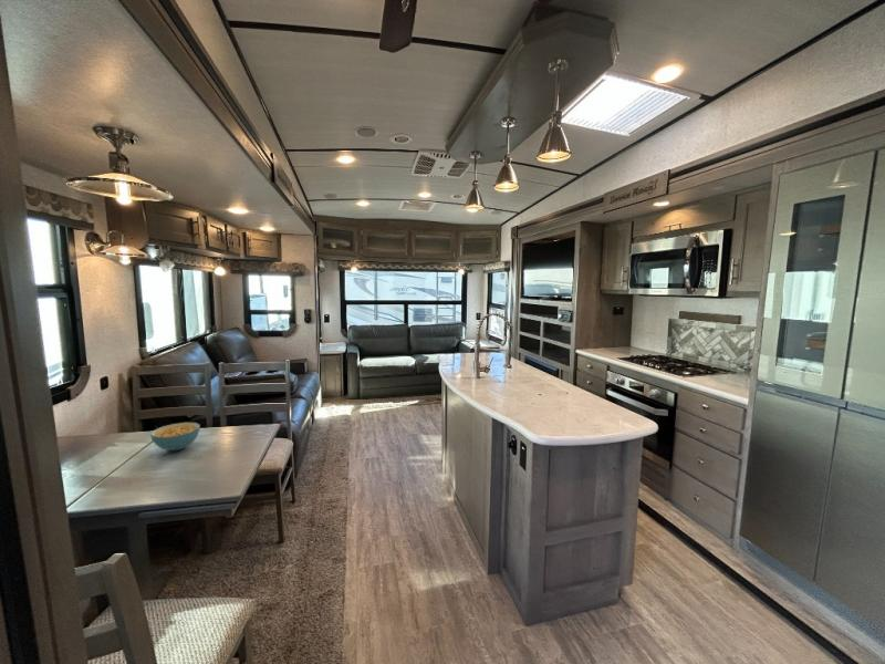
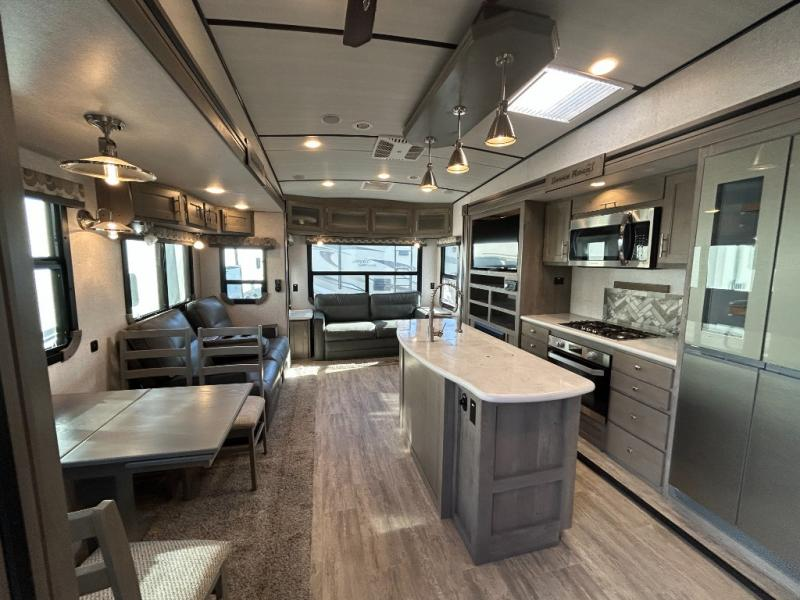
- cereal bowl [149,422,201,452]
